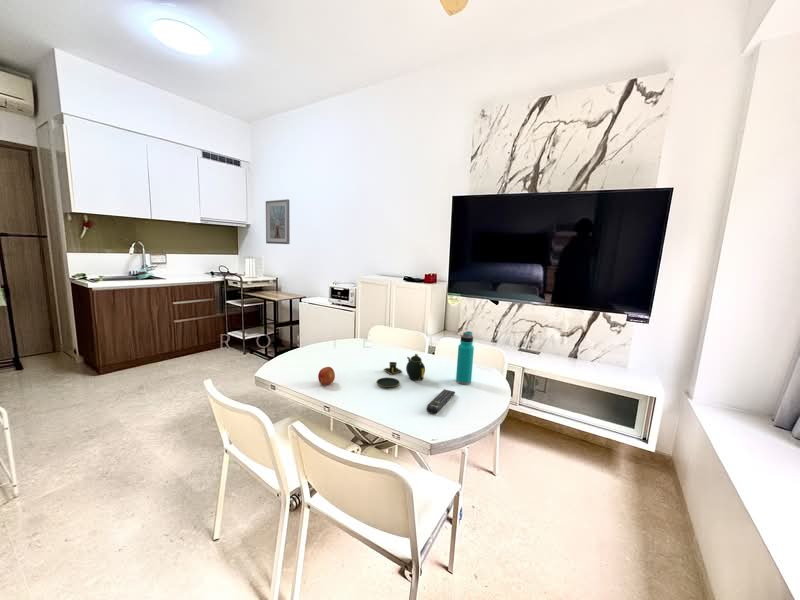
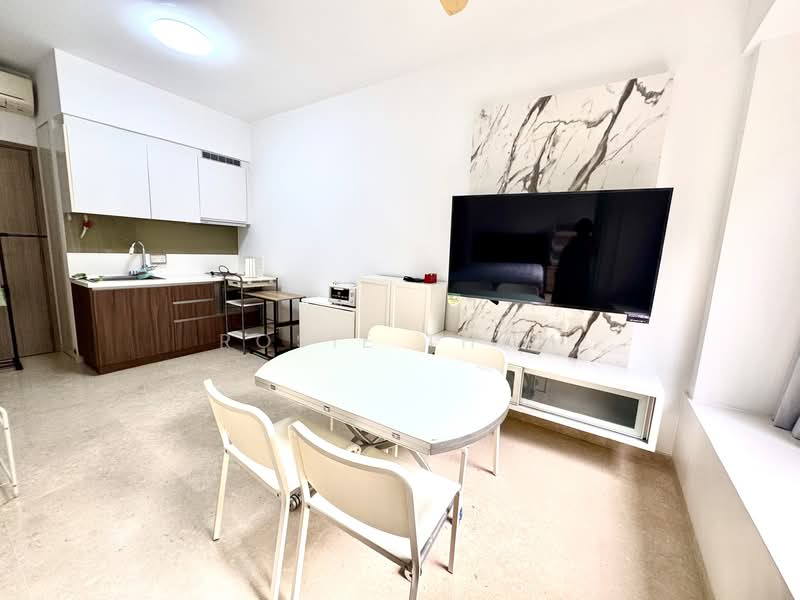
- picture frame [265,198,291,245]
- teapot [376,353,426,389]
- remote control [425,388,456,415]
- fruit [317,366,336,386]
- water bottle [455,330,475,385]
